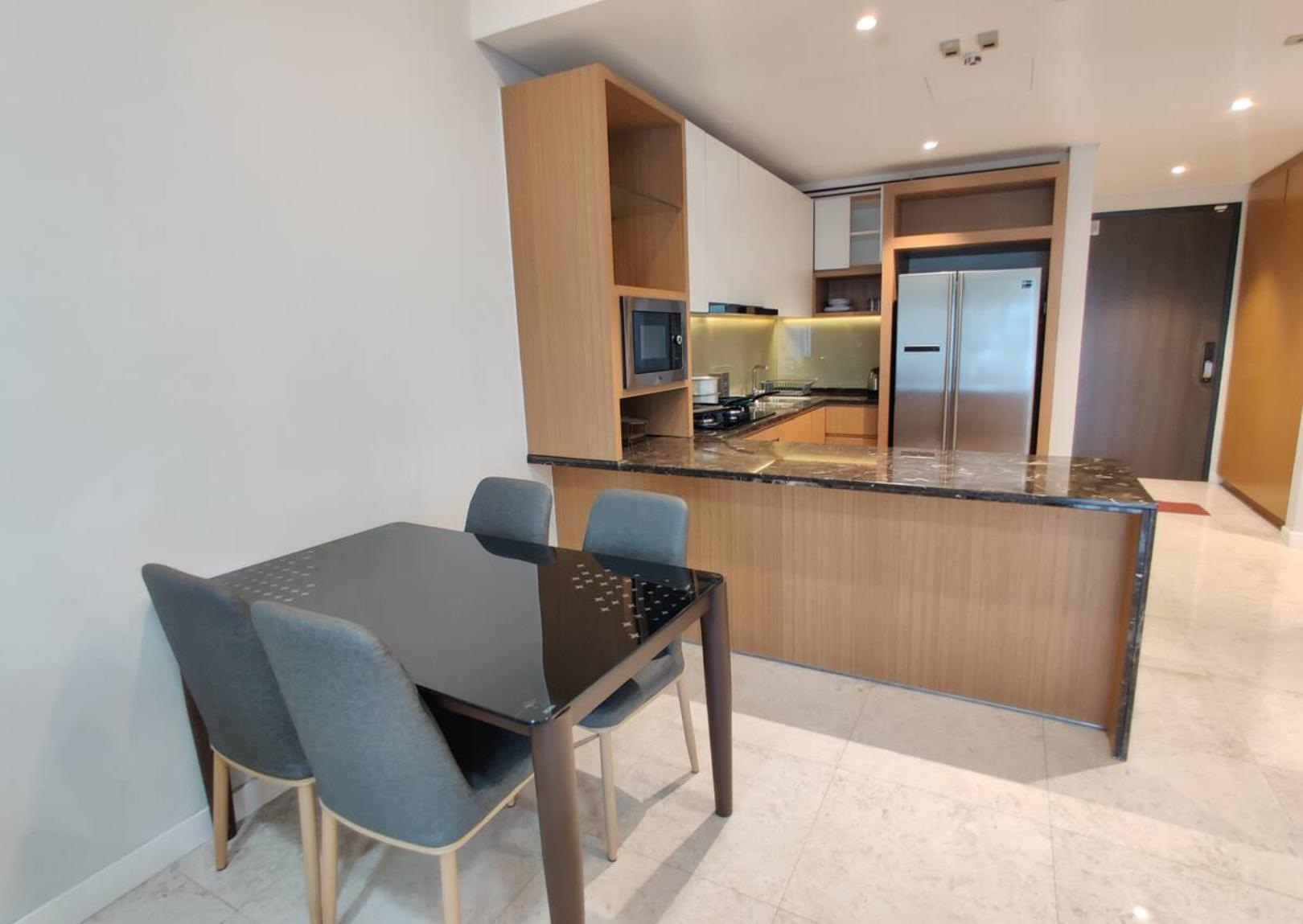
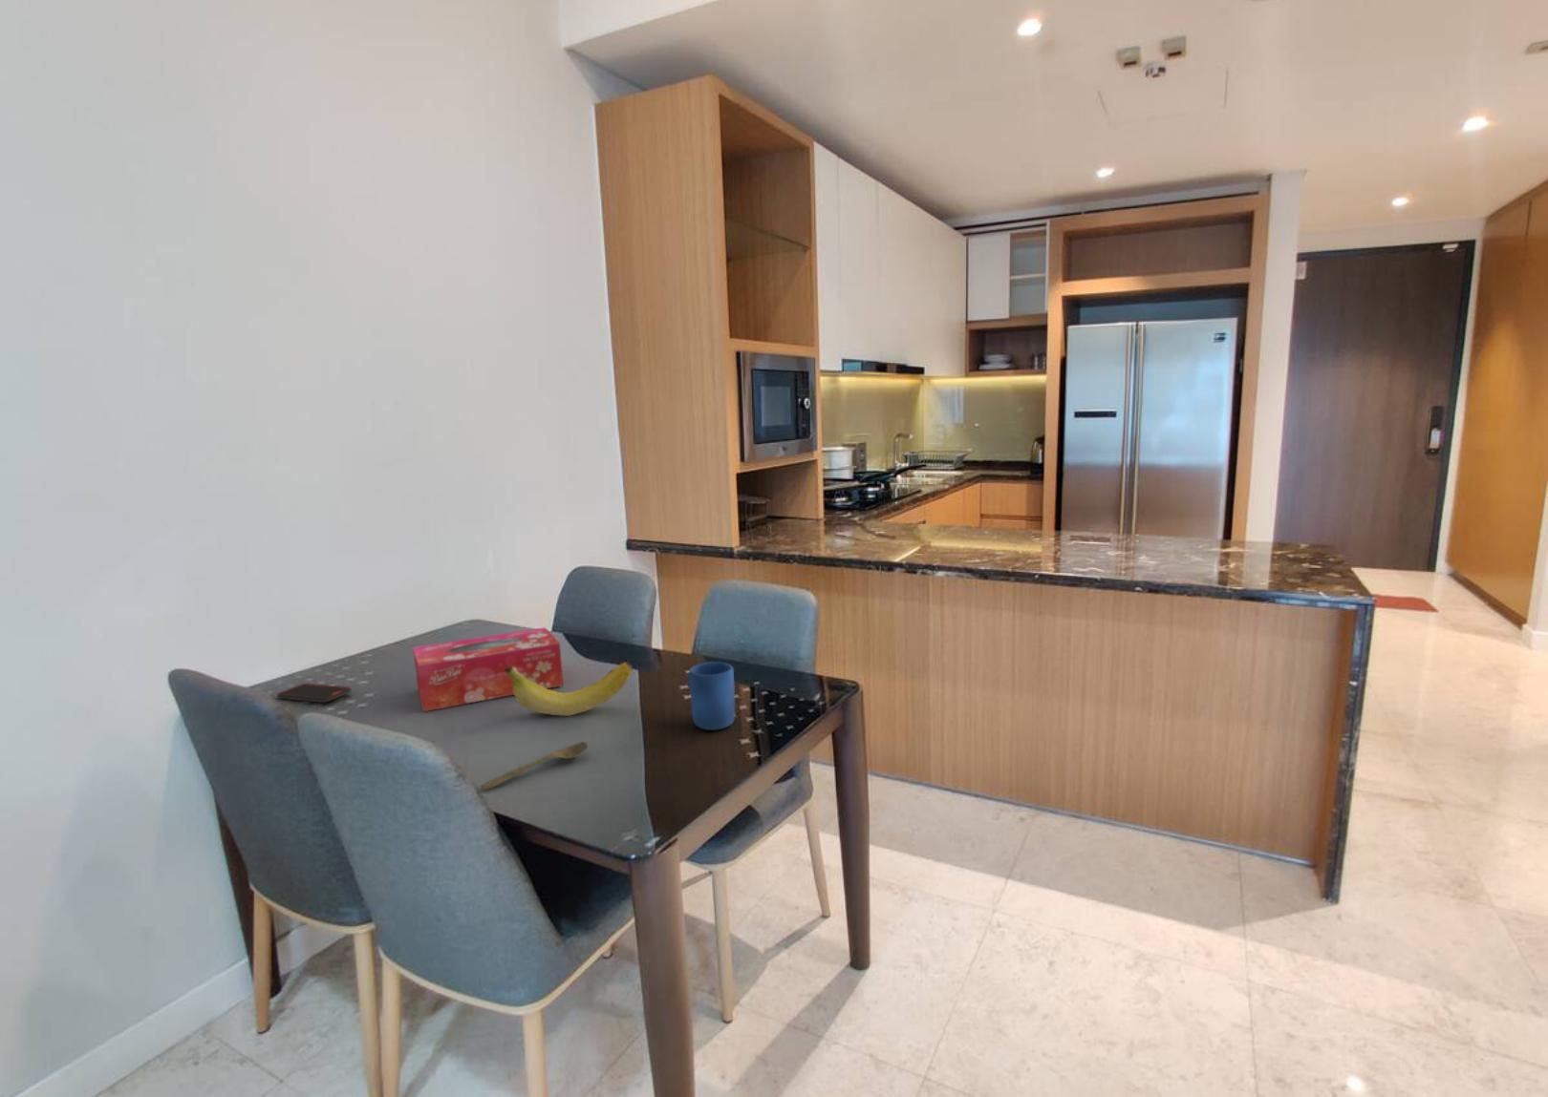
+ tissue box [412,627,564,712]
+ spoon [479,741,588,791]
+ smartphone [276,683,353,704]
+ mug [687,660,735,731]
+ fruit [505,660,633,717]
